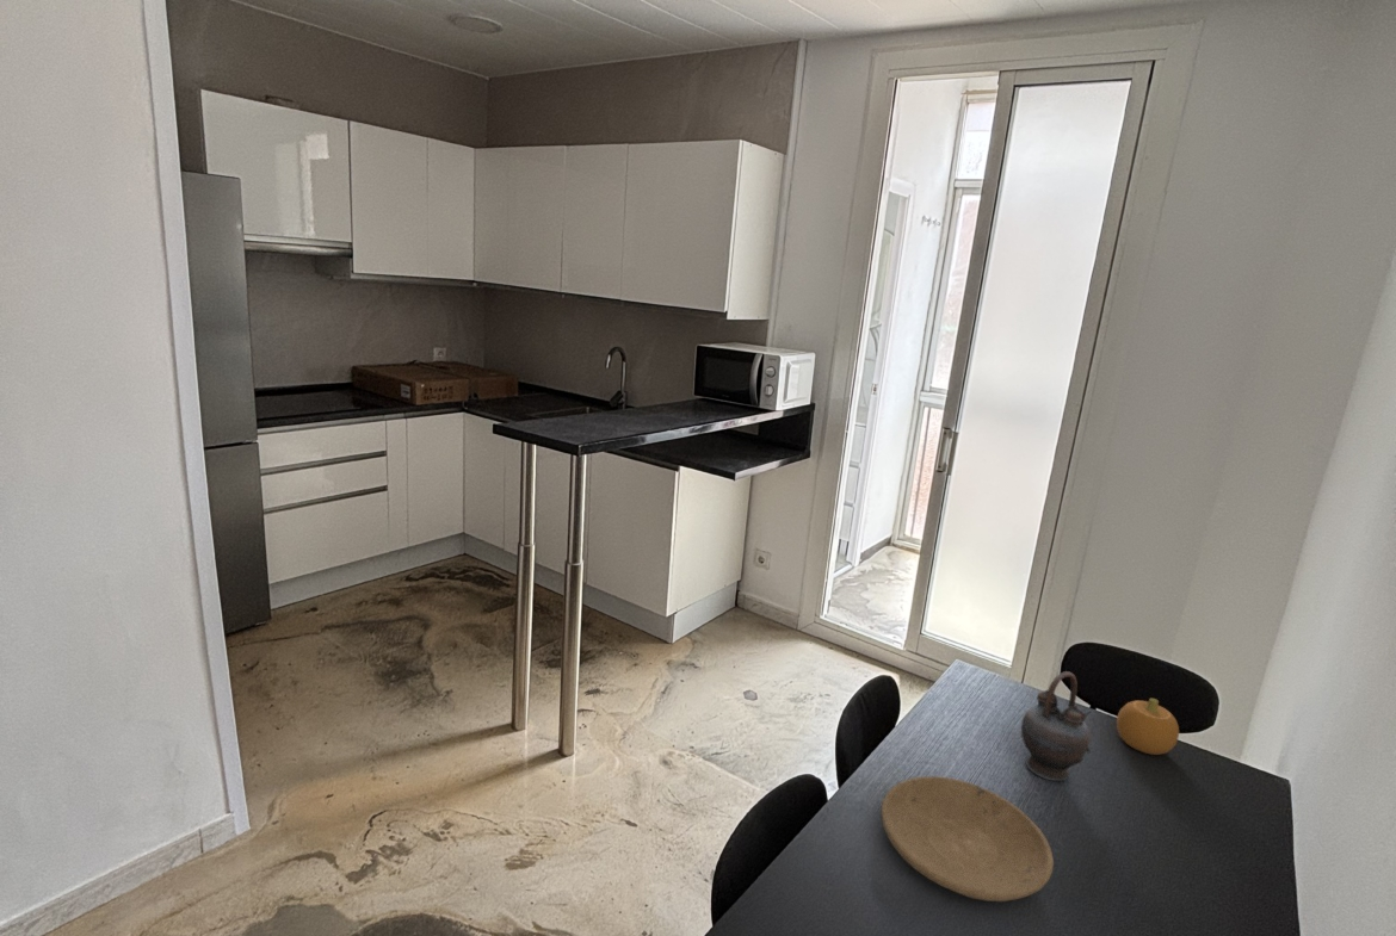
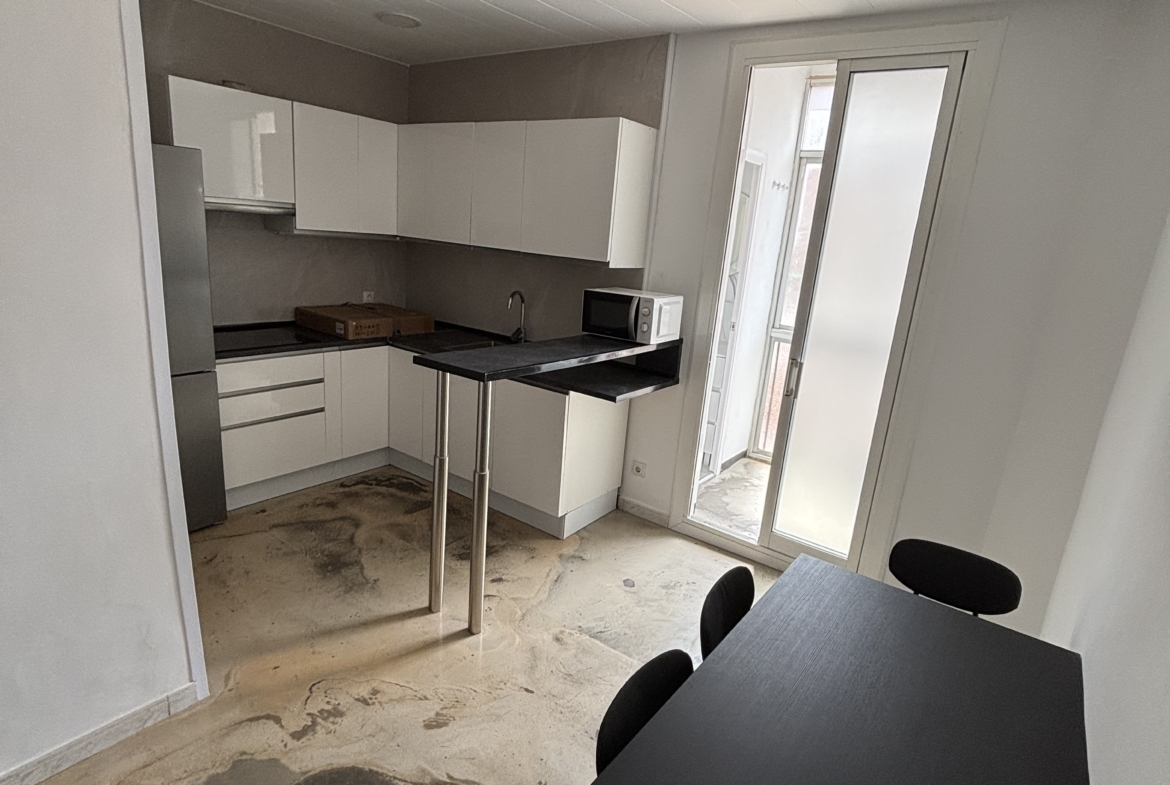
- fruit [1116,698,1180,756]
- plate [881,775,1055,903]
- teapot [1020,670,1092,782]
